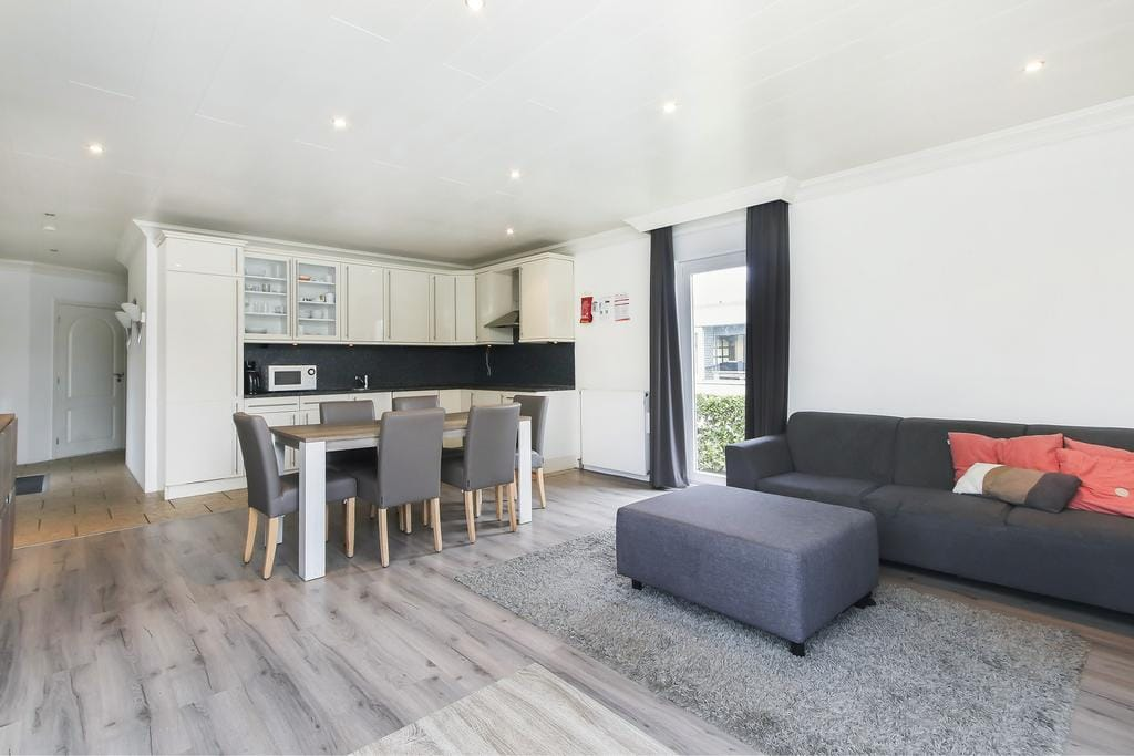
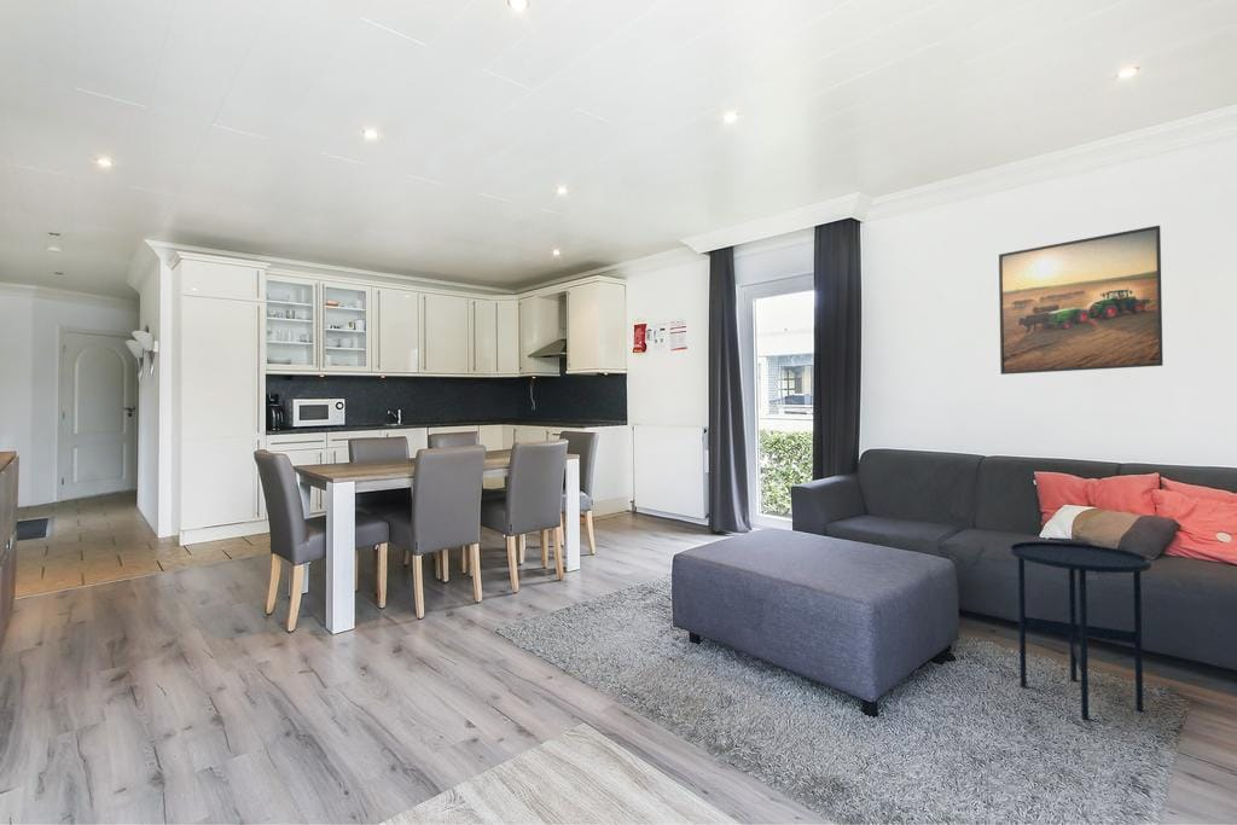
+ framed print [998,225,1165,376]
+ side table [1010,540,1152,720]
